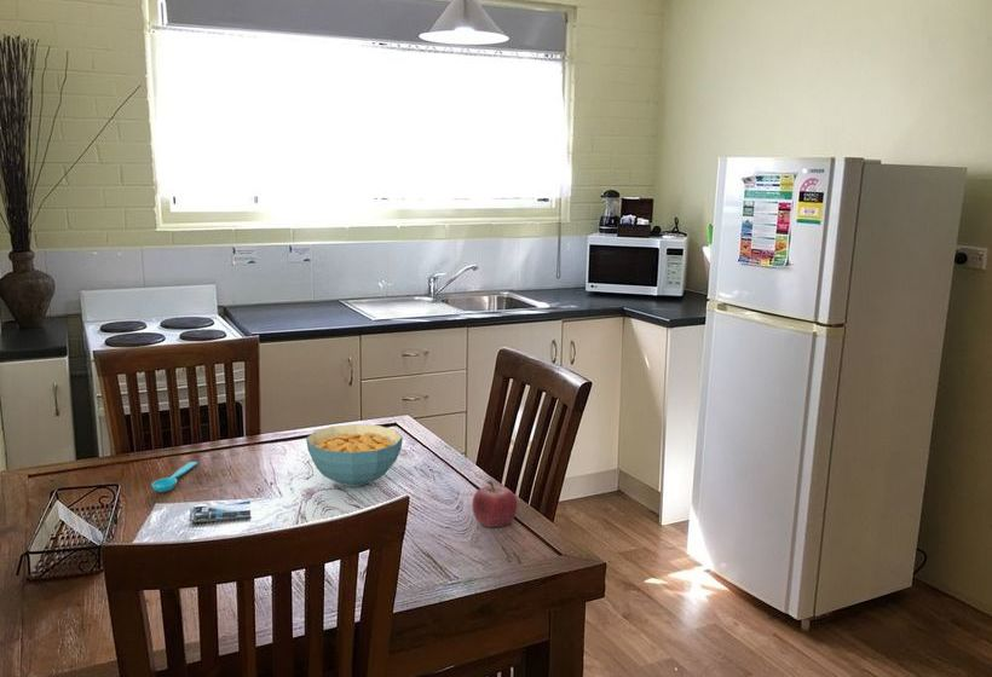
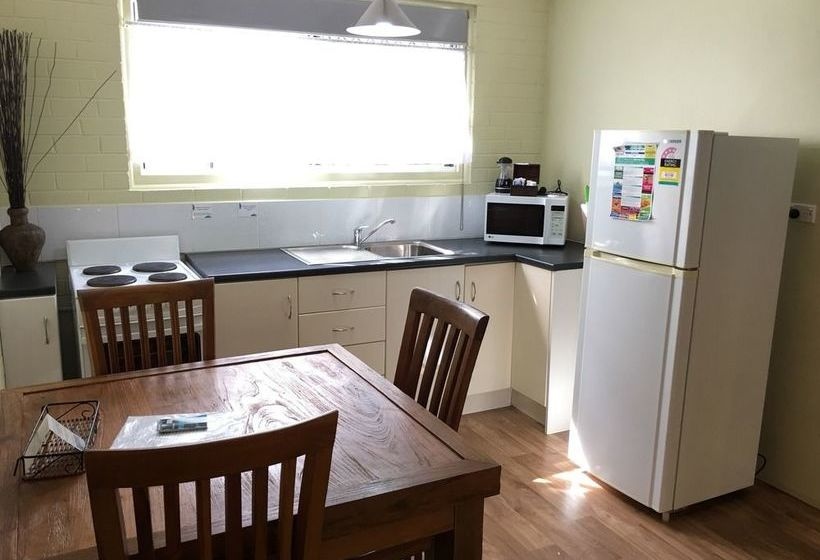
- fruit [471,480,519,528]
- spoon [151,461,200,493]
- cereal bowl [305,423,404,488]
